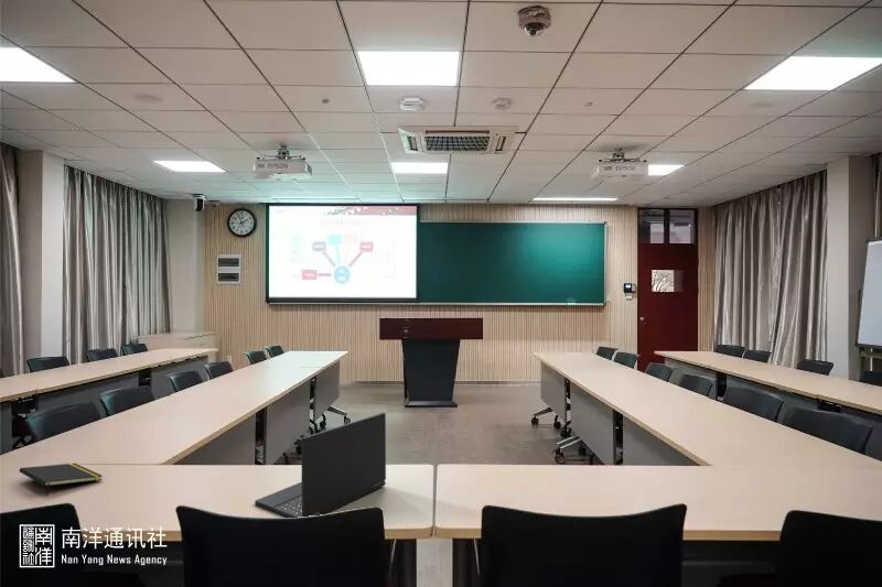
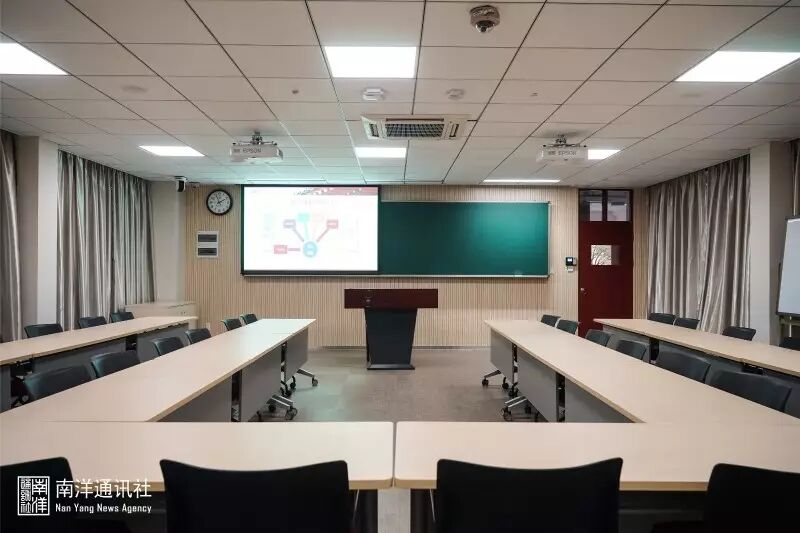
- laptop [254,412,387,519]
- notepad [19,463,104,497]
